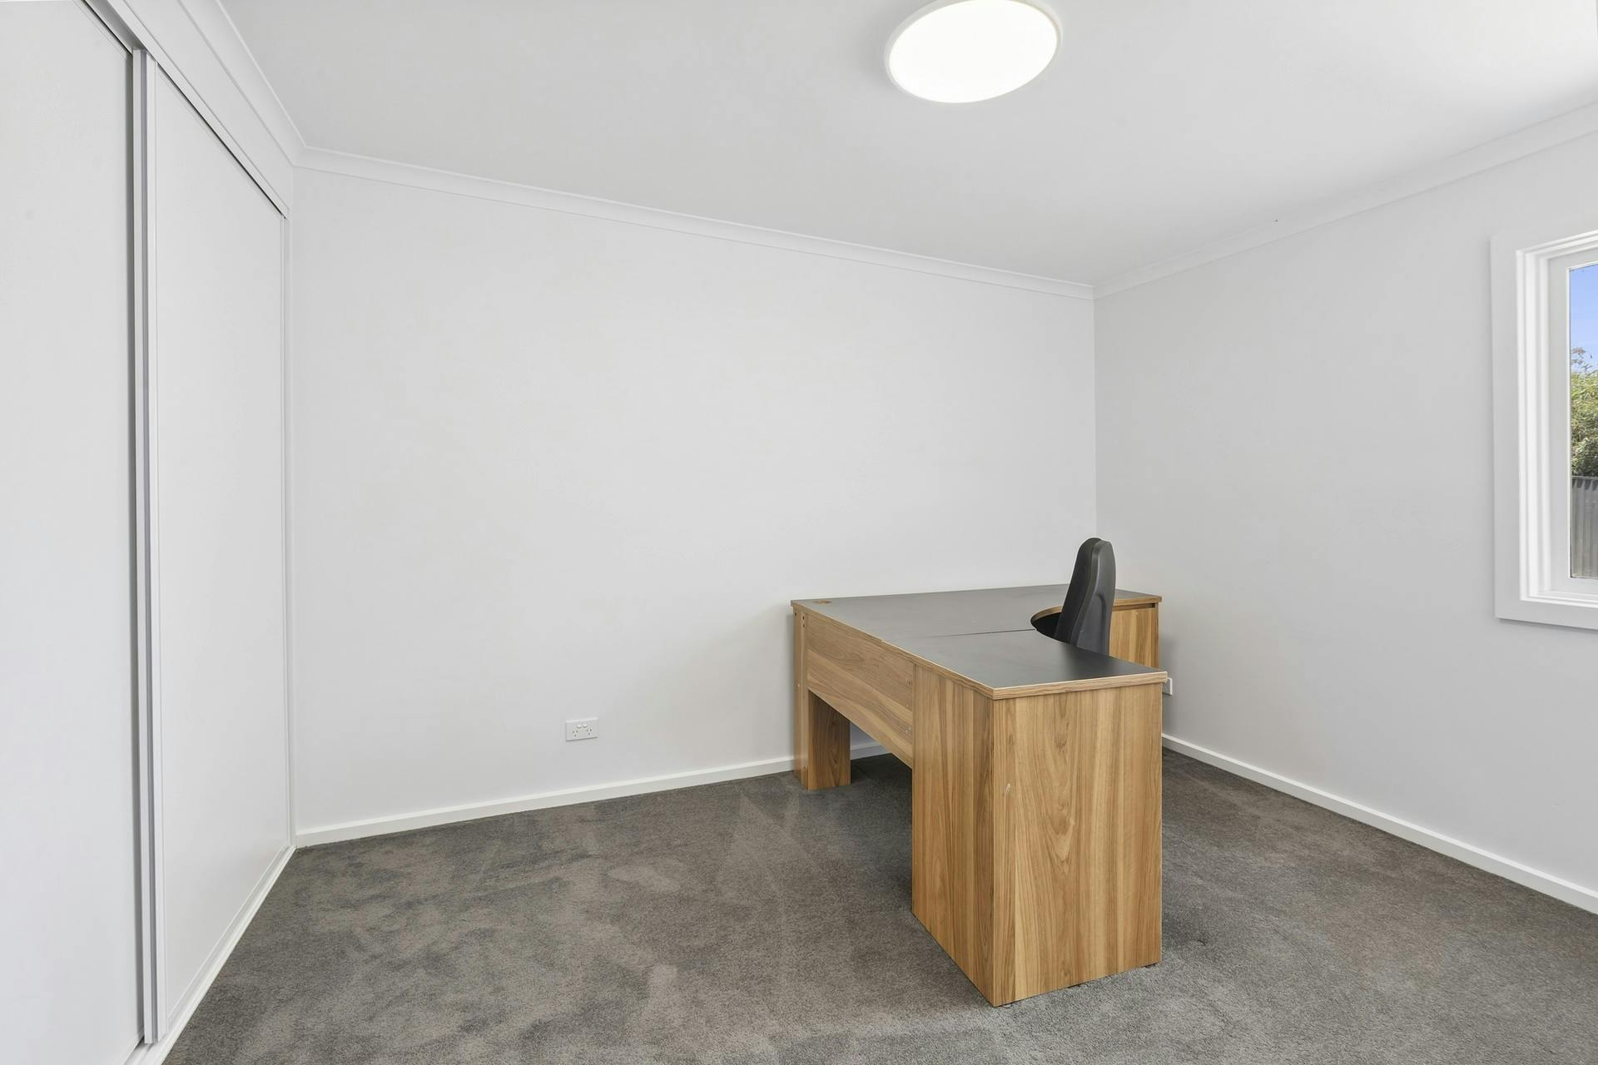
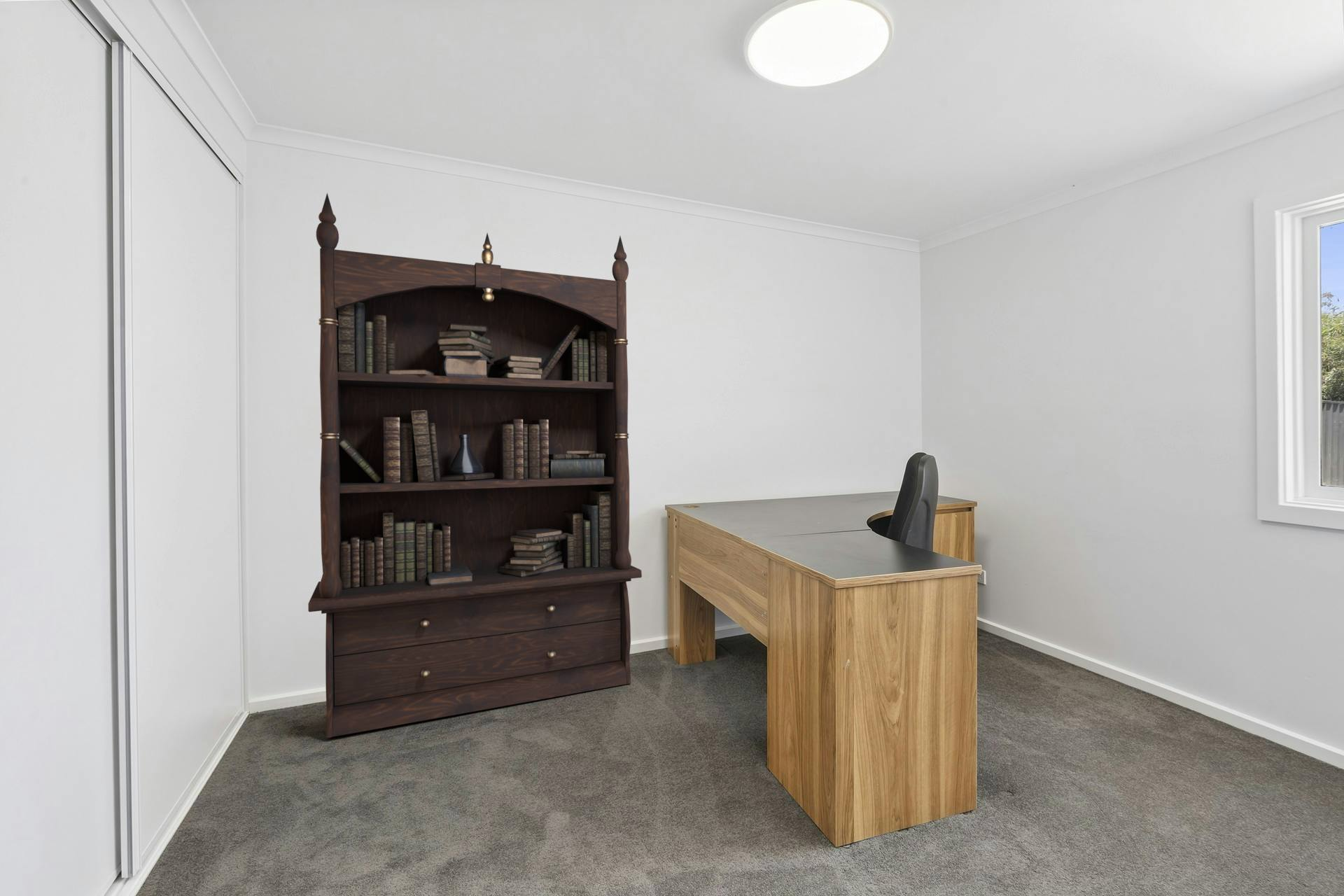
+ bookcase [307,192,643,738]
